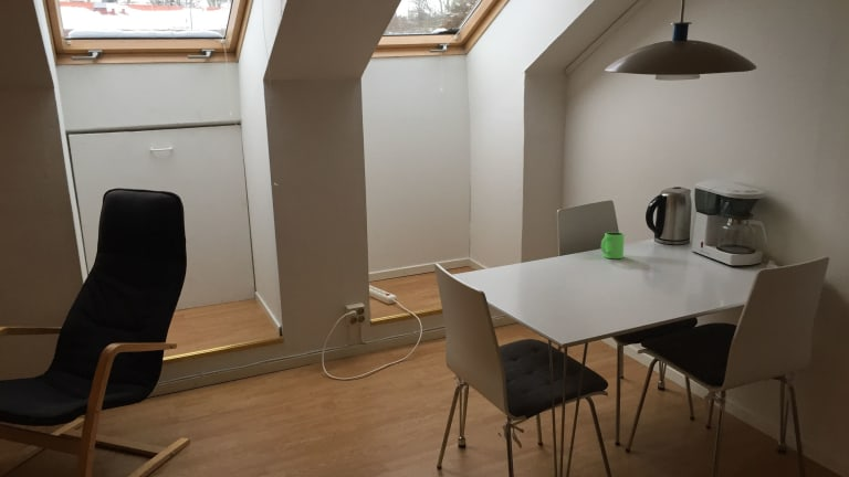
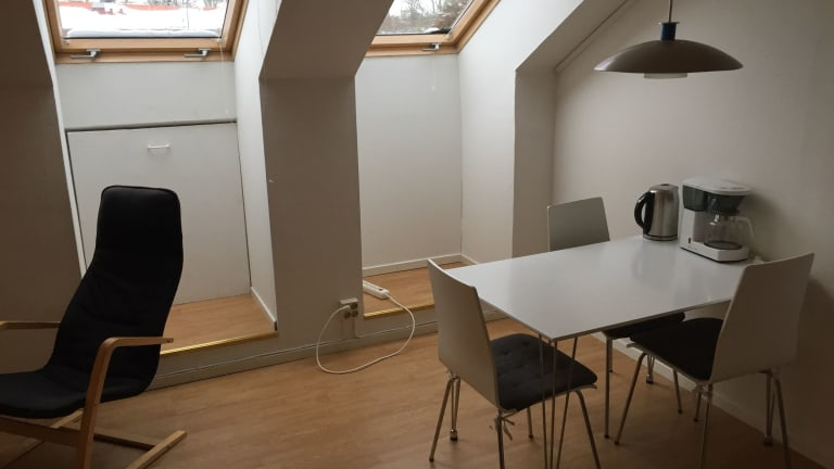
- mug [600,231,626,259]
